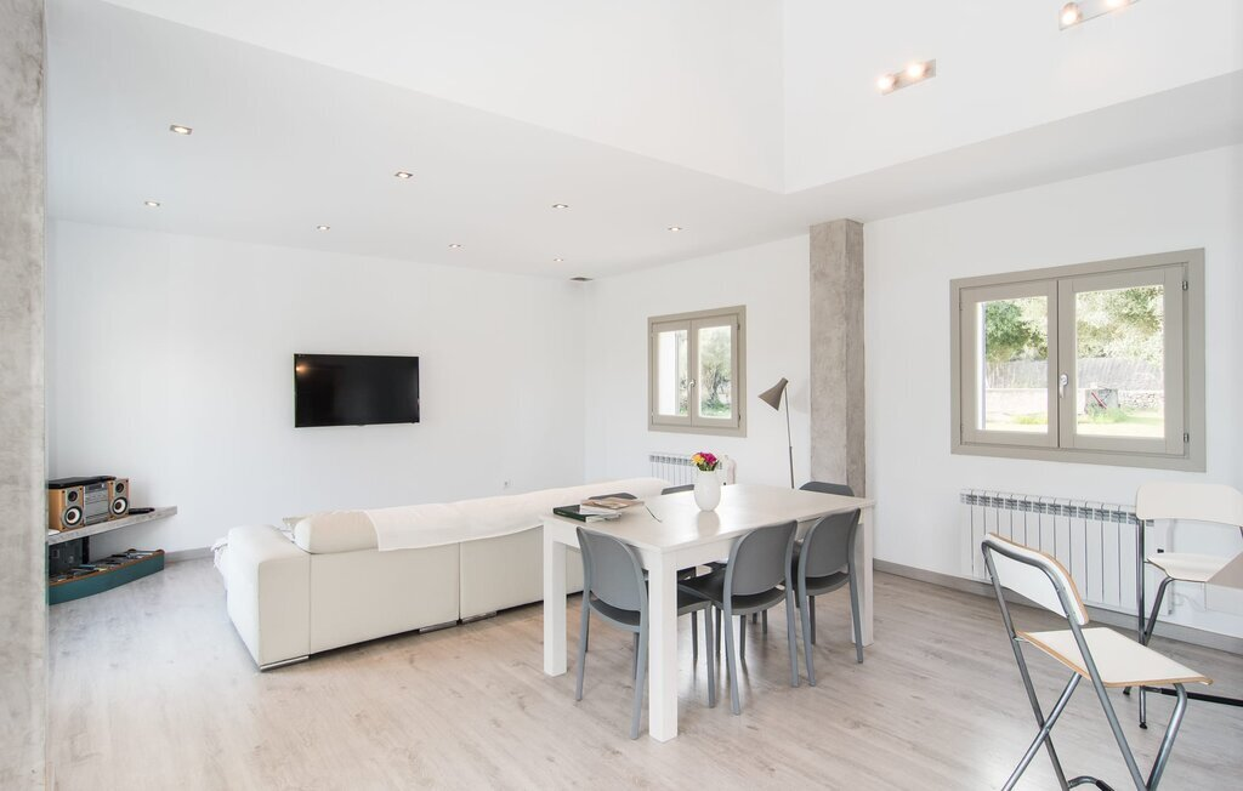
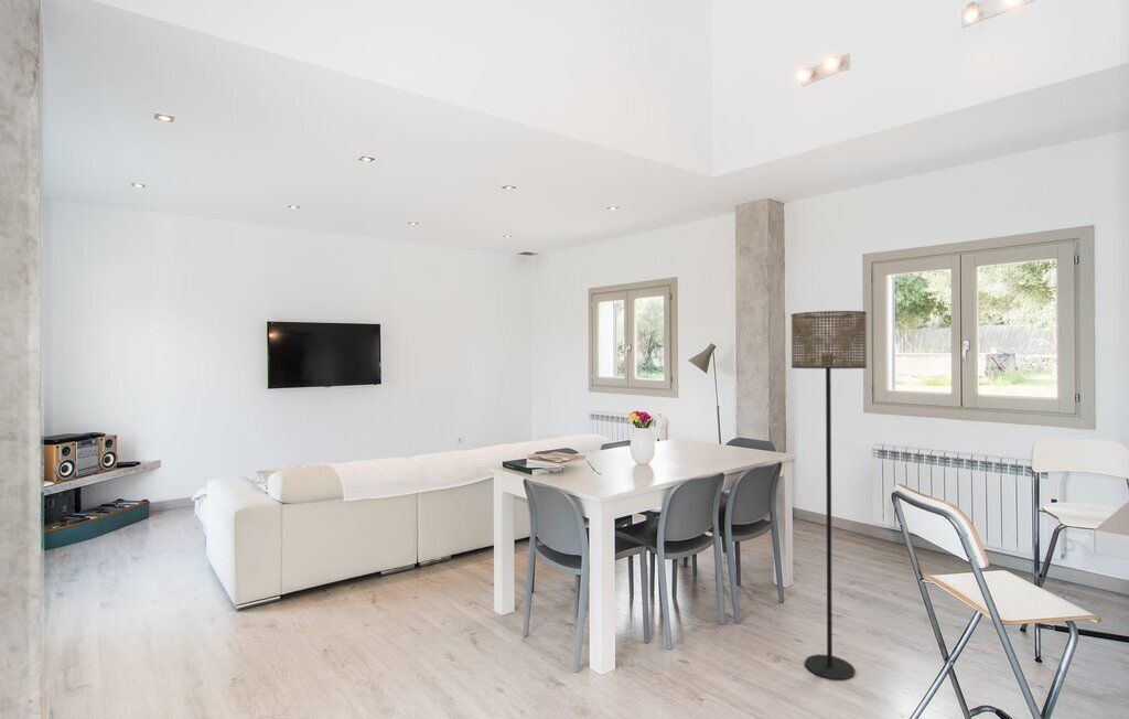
+ floor lamp [791,310,868,680]
